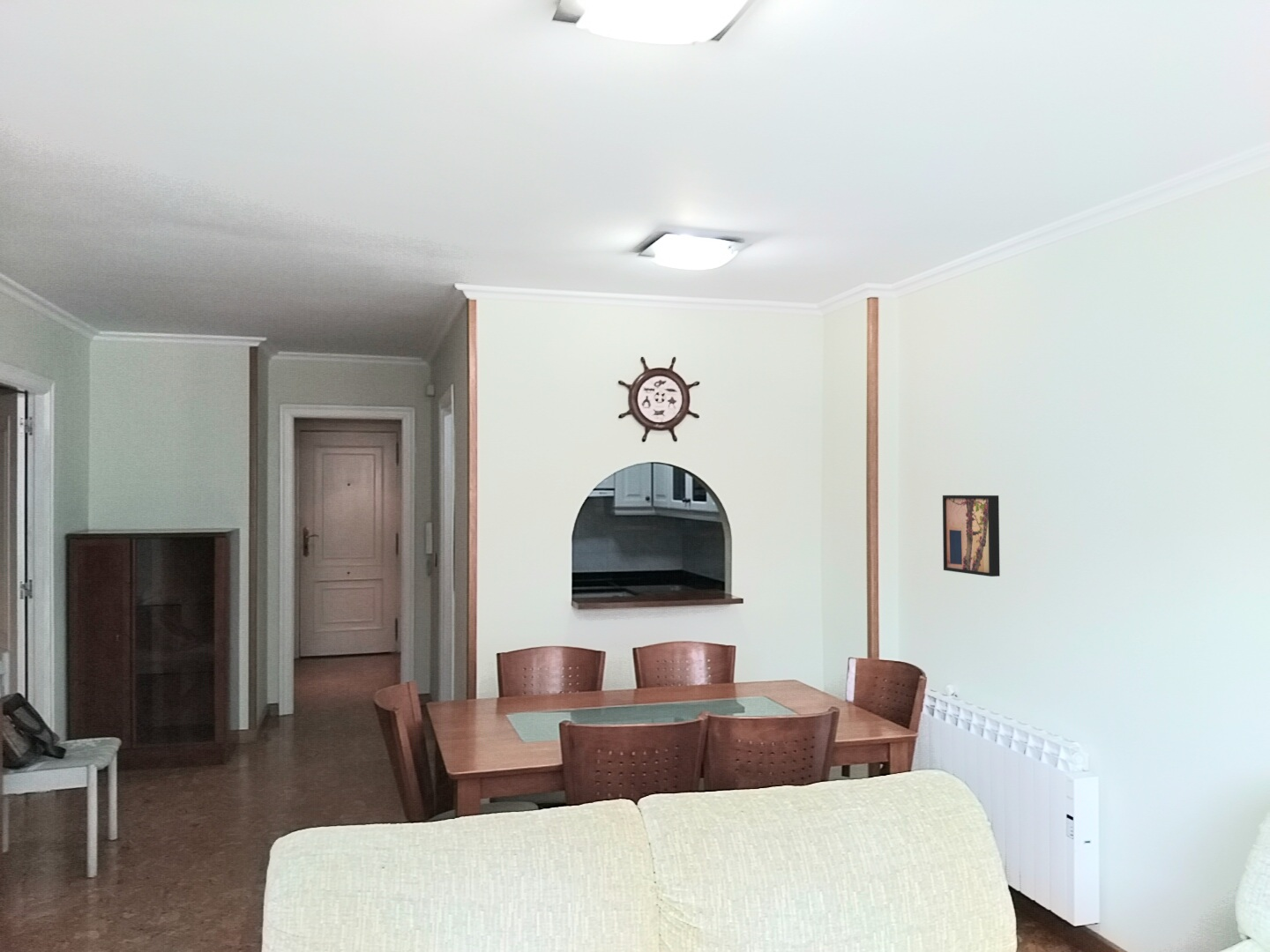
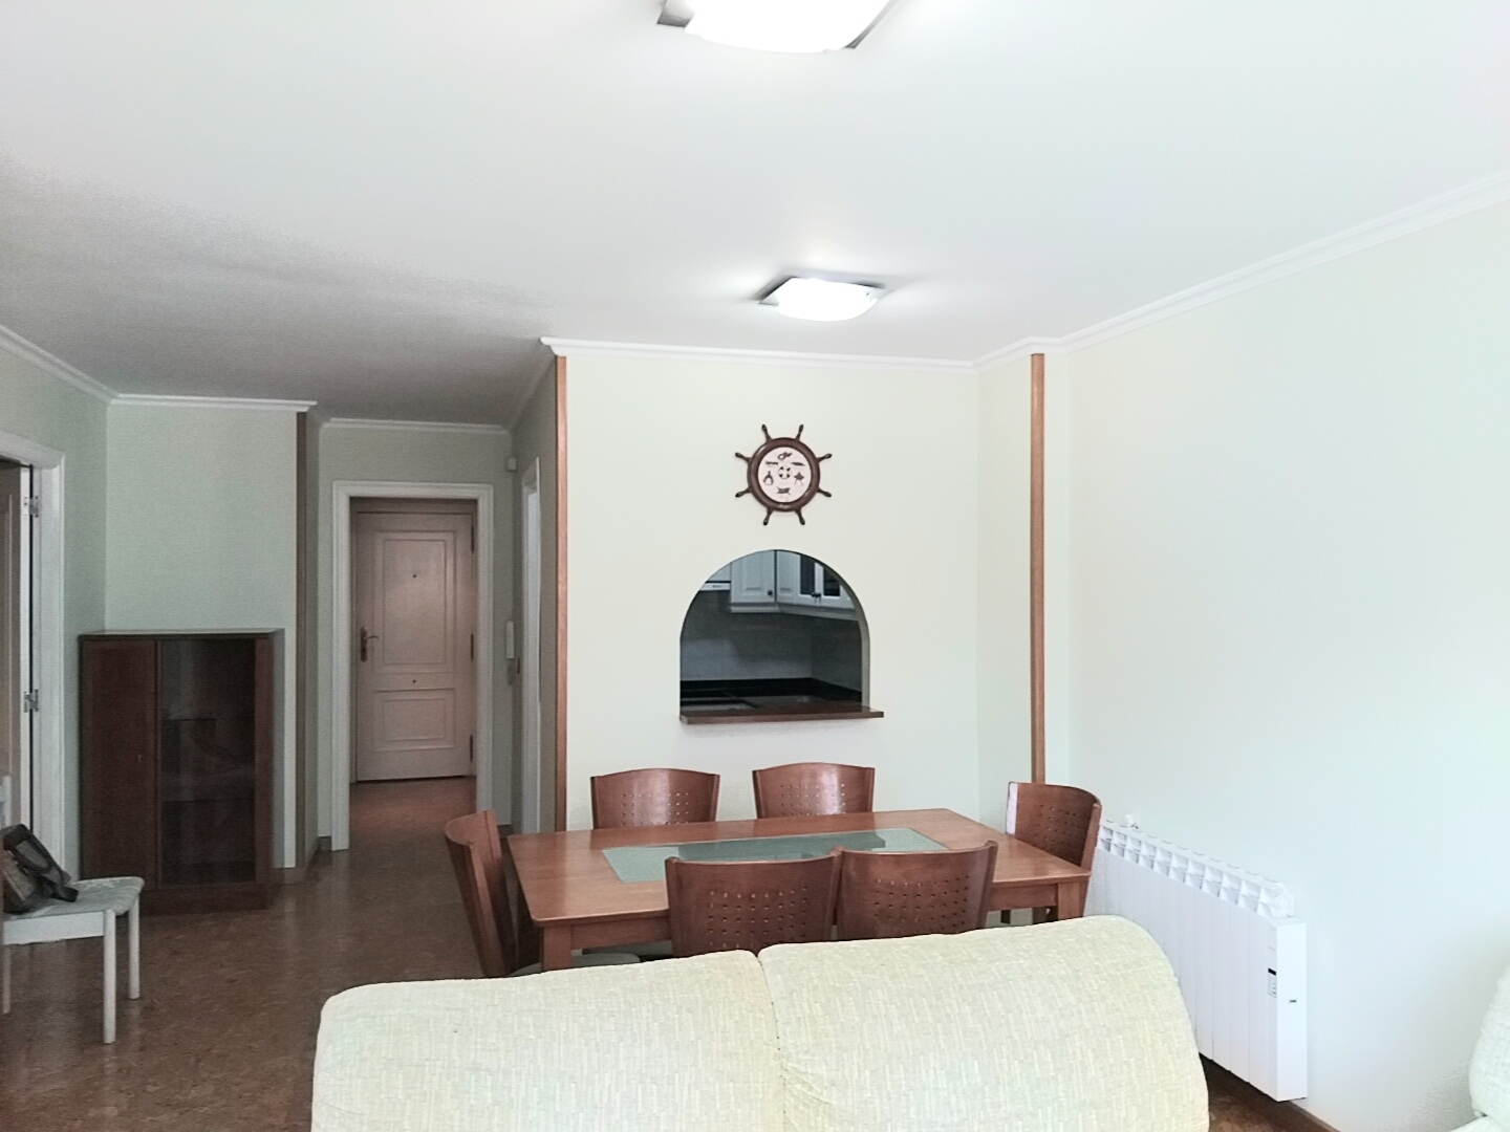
- wall art [942,495,1001,577]
